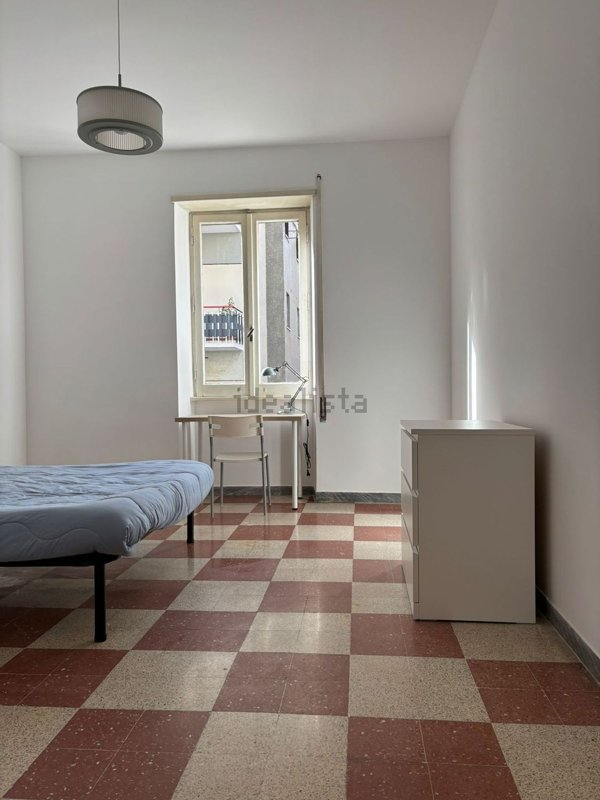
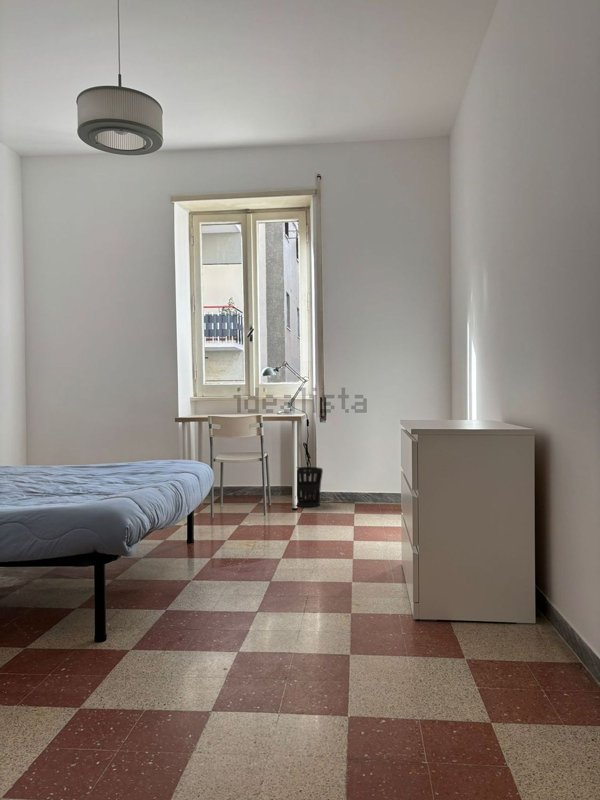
+ wastebasket [295,466,324,508]
